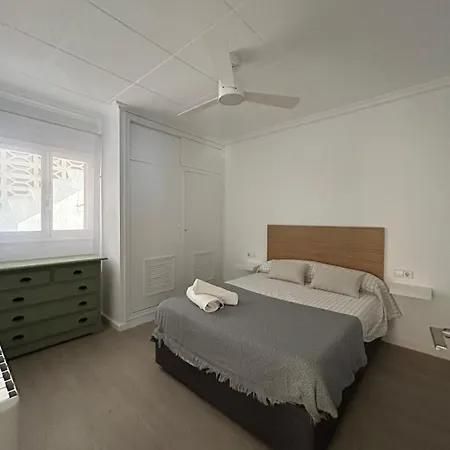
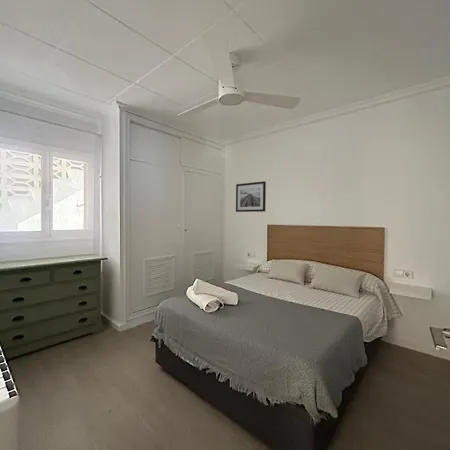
+ wall art [235,180,267,213]
